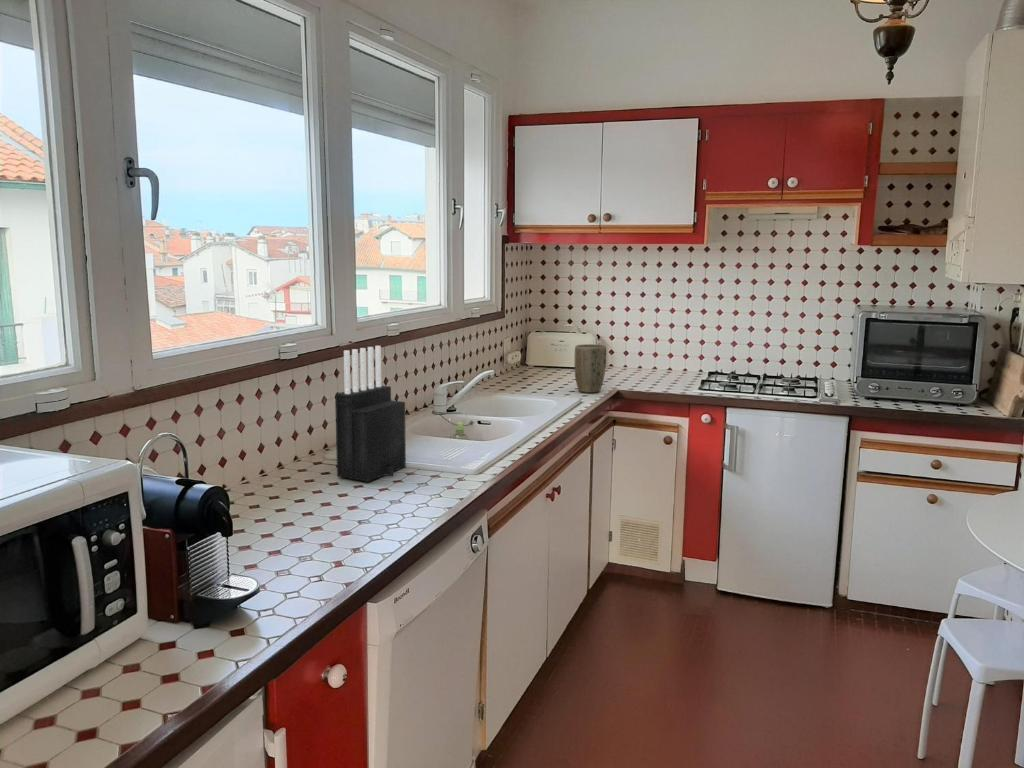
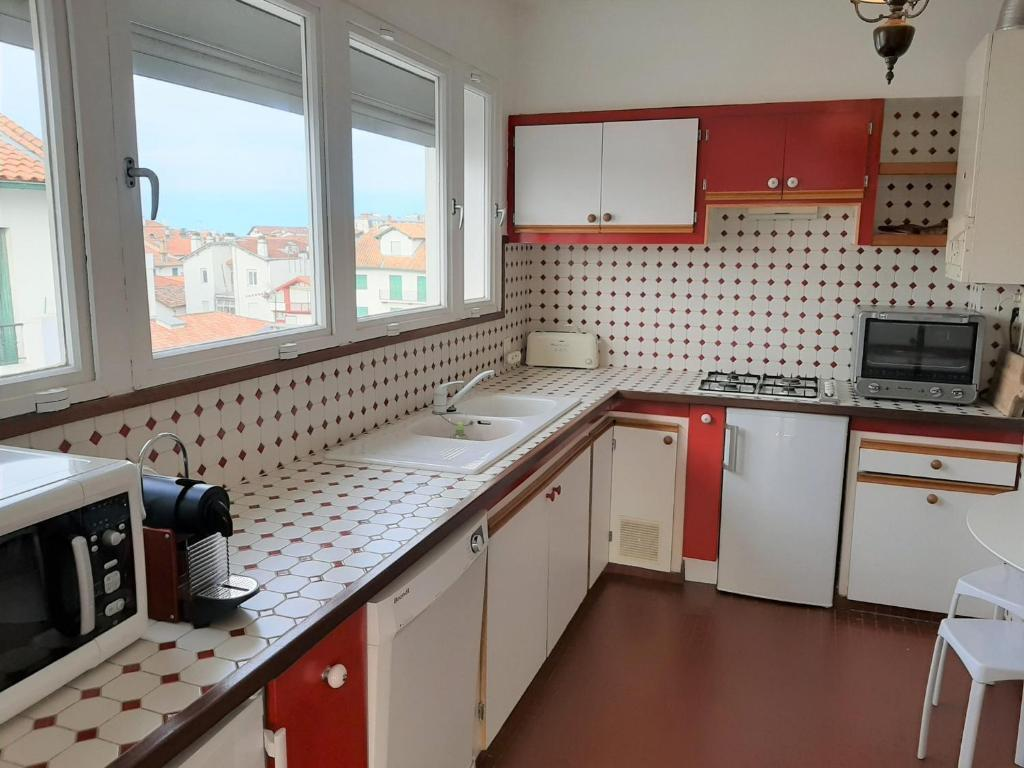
- knife block [334,345,407,483]
- plant pot [574,343,607,394]
